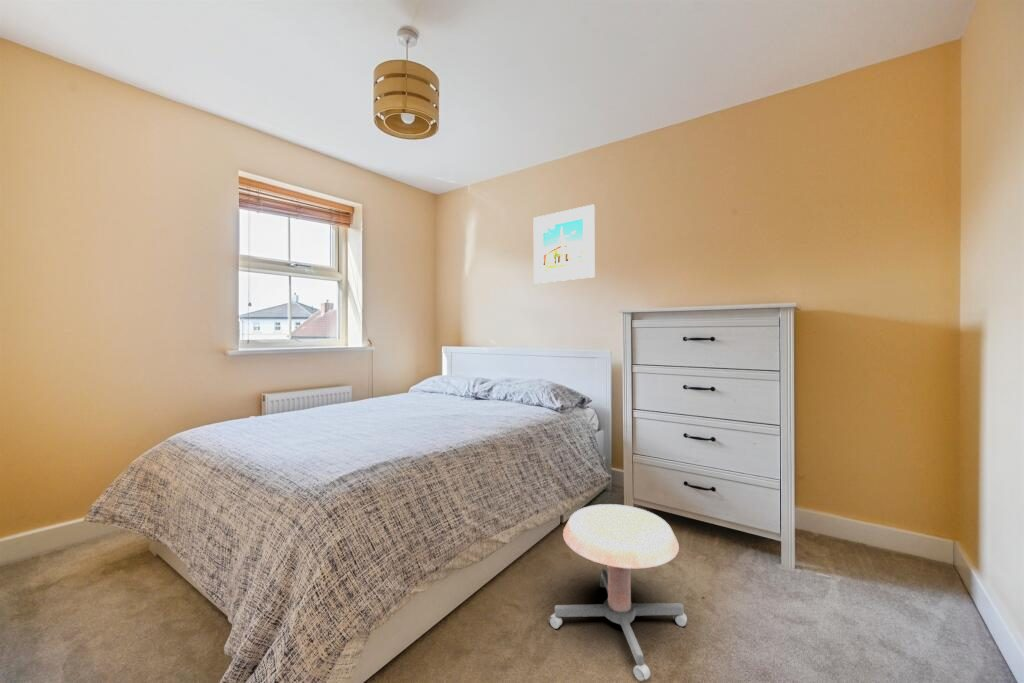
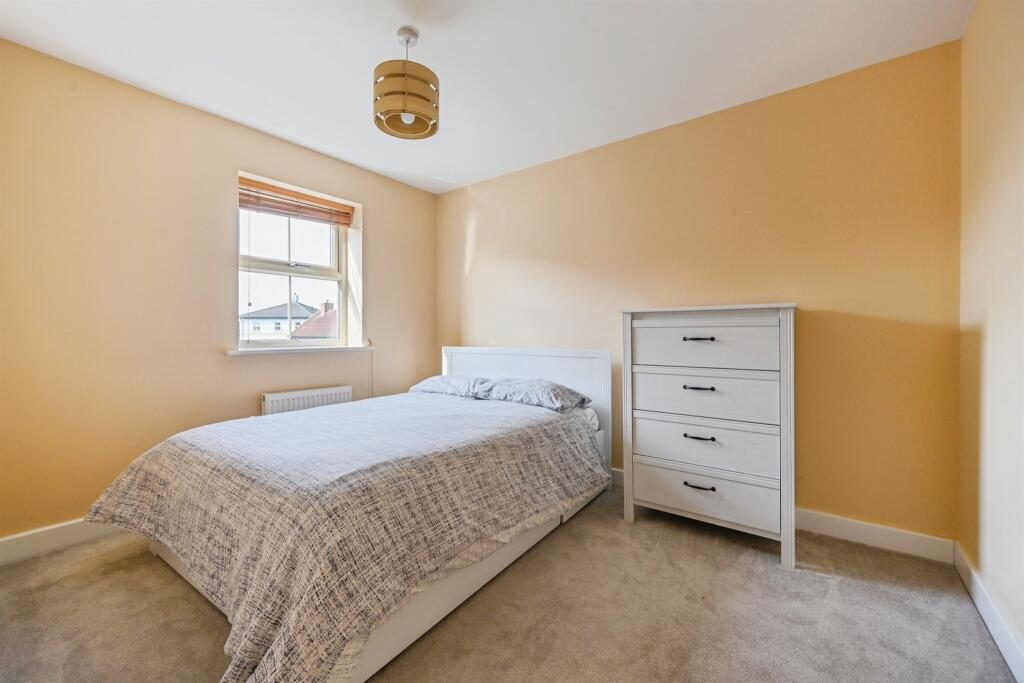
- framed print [533,204,596,284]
- stool [547,503,688,682]
